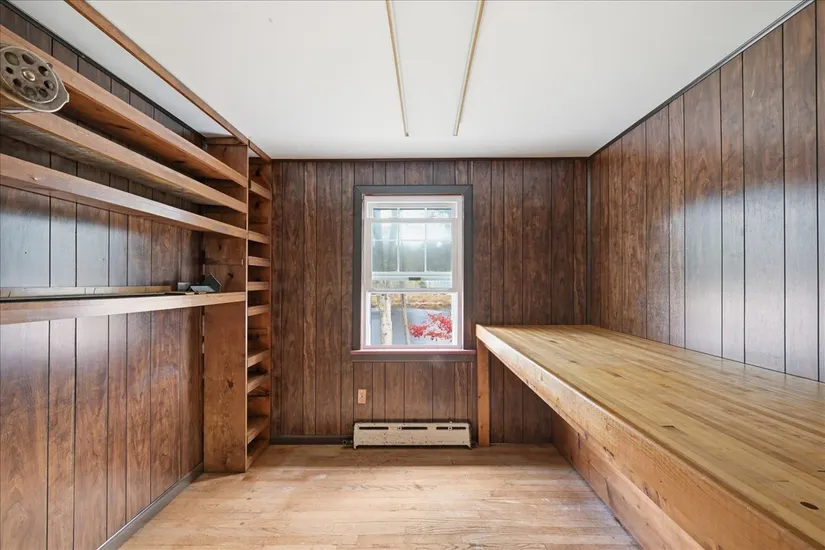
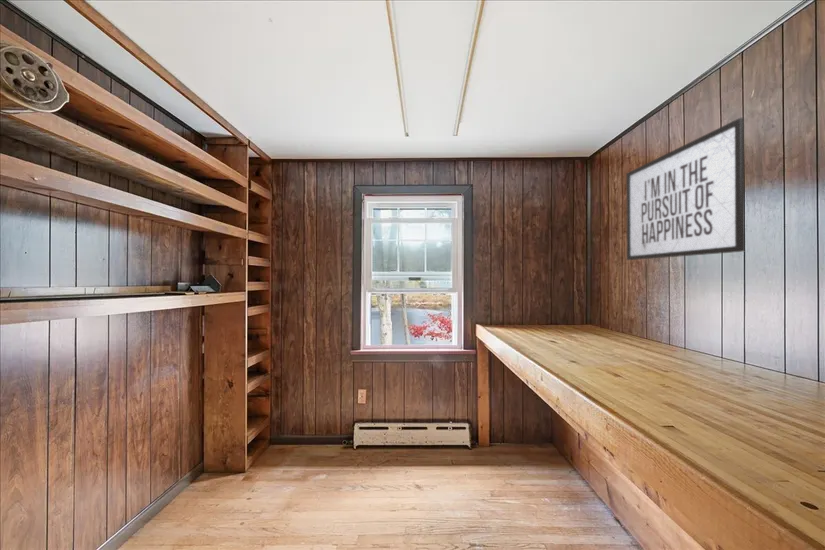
+ mirror [625,117,746,261]
